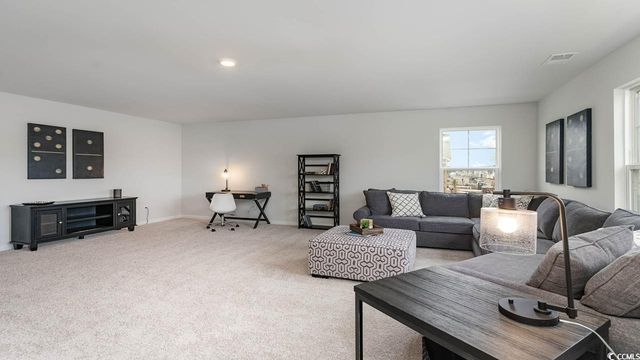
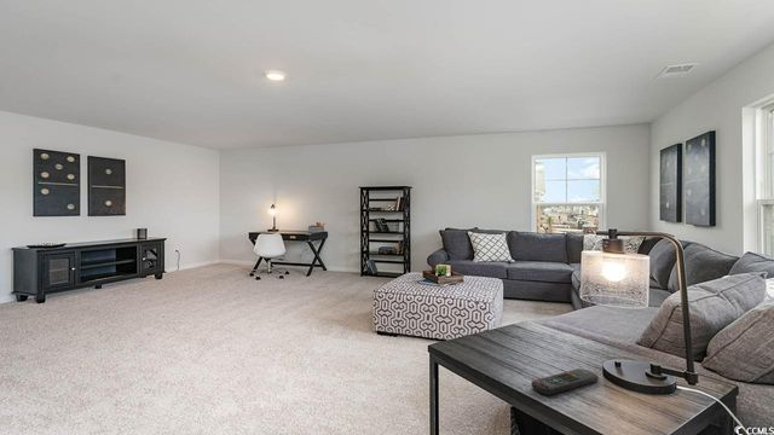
+ remote control [531,367,600,396]
